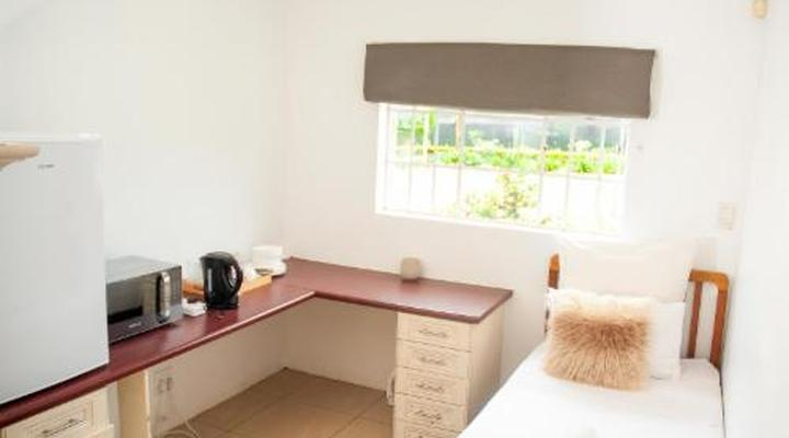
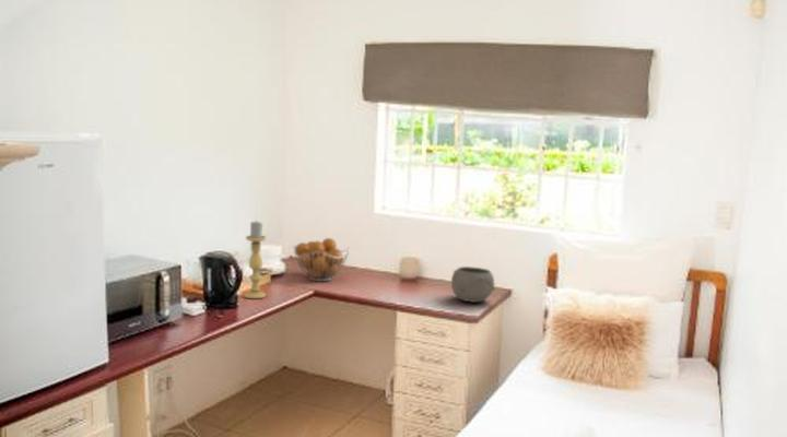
+ candle holder [244,220,267,299]
+ fruit basket [293,237,351,282]
+ bowl [450,265,496,304]
